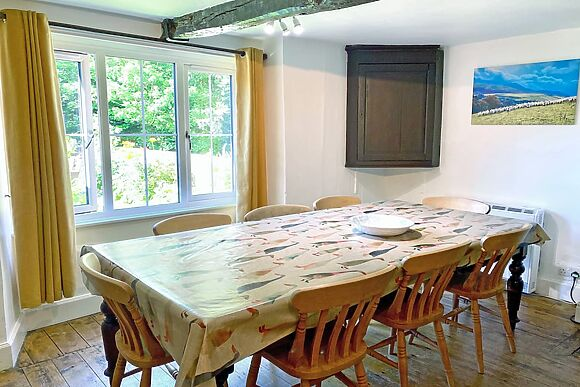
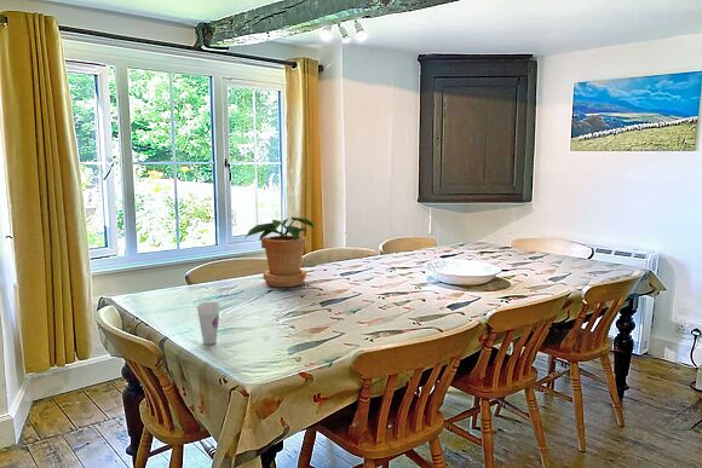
+ potted plant [244,215,315,288]
+ cup [196,301,221,346]
